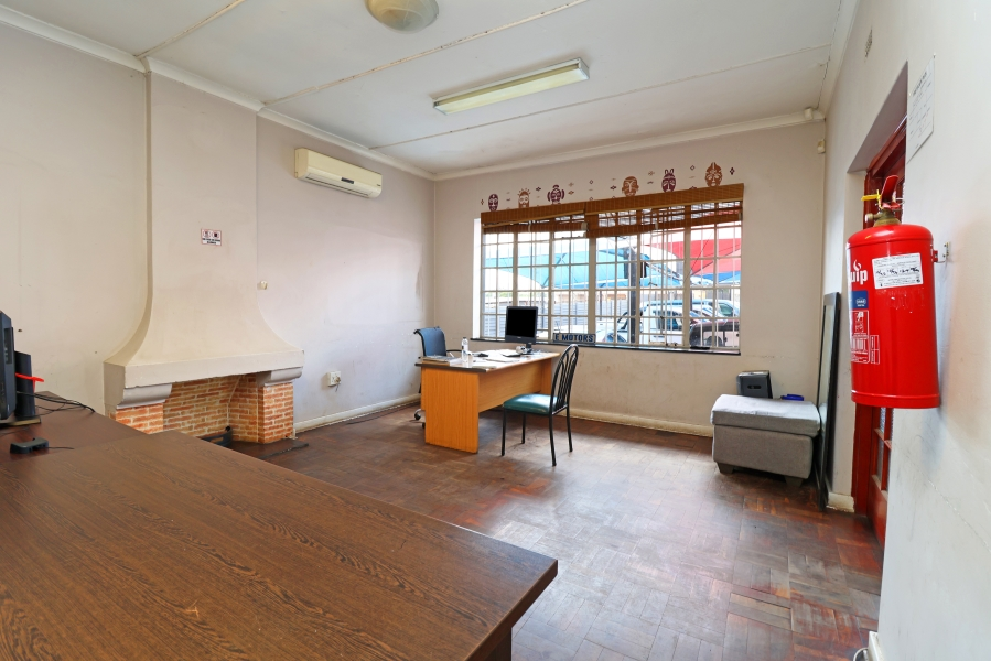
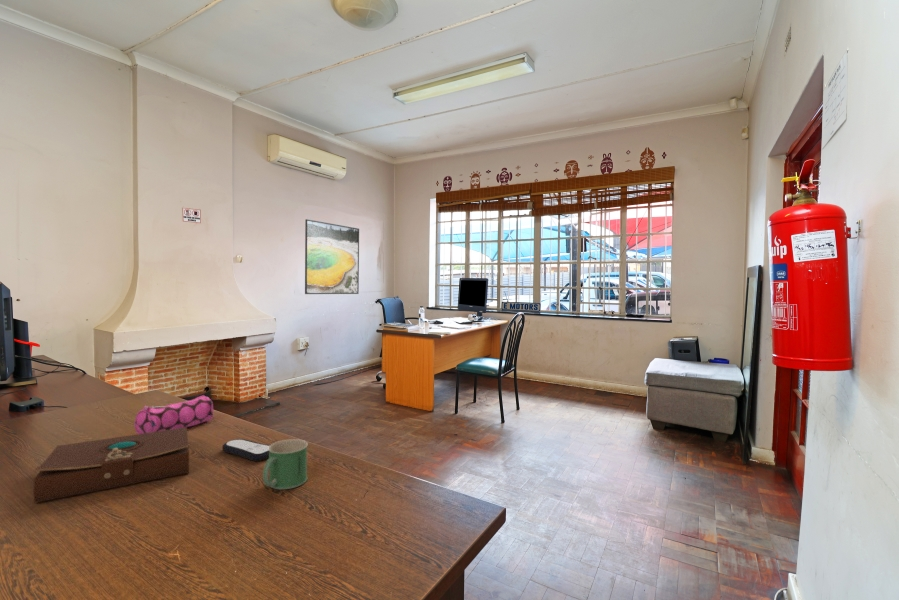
+ mug [262,438,309,490]
+ pencil case [134,394,214,434]
+ remote control [221,438,270,462]
+ book [33,427,190,504]
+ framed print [304,218,360,295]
